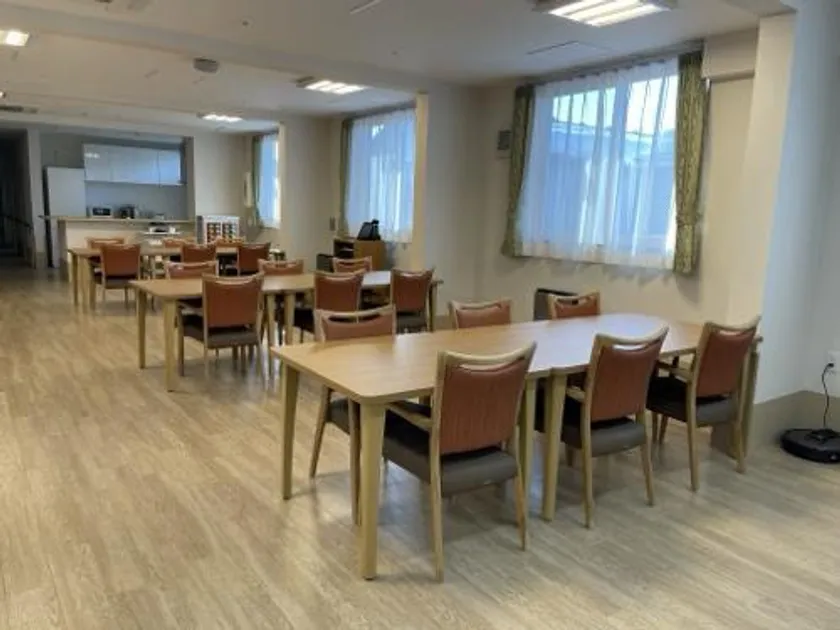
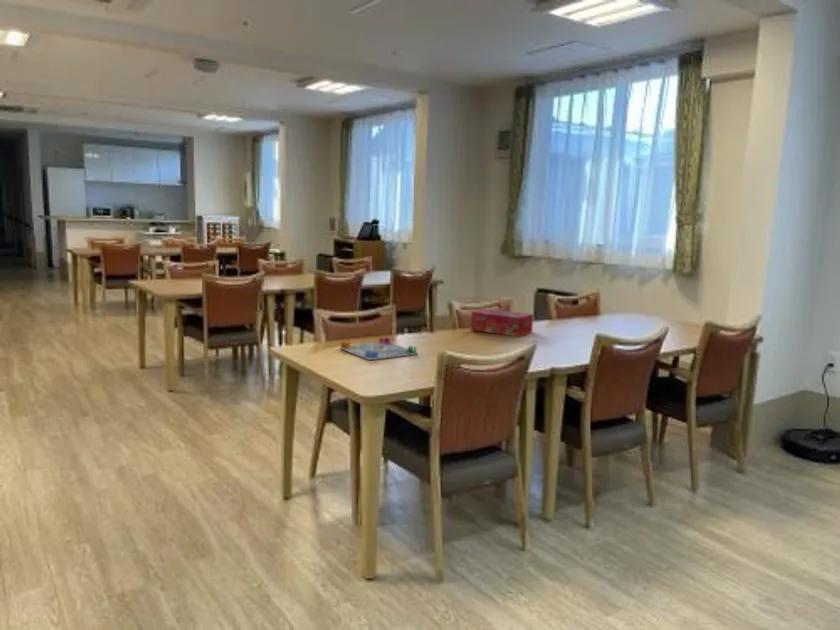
+ board game [339,336,419,361]
+ tissue box [470,307,534,338]
